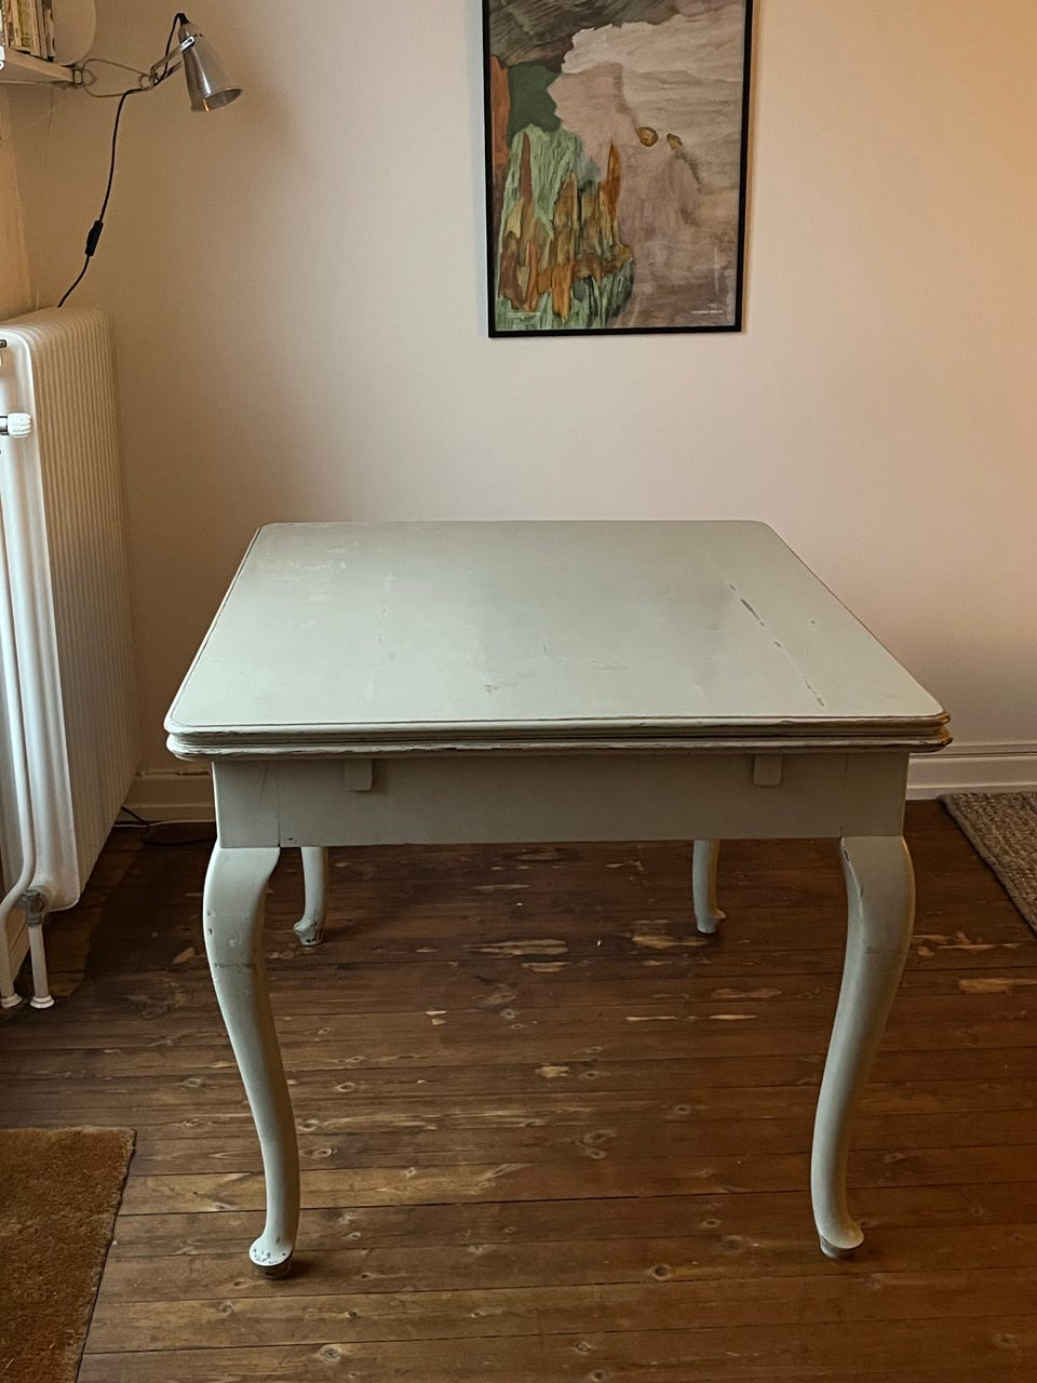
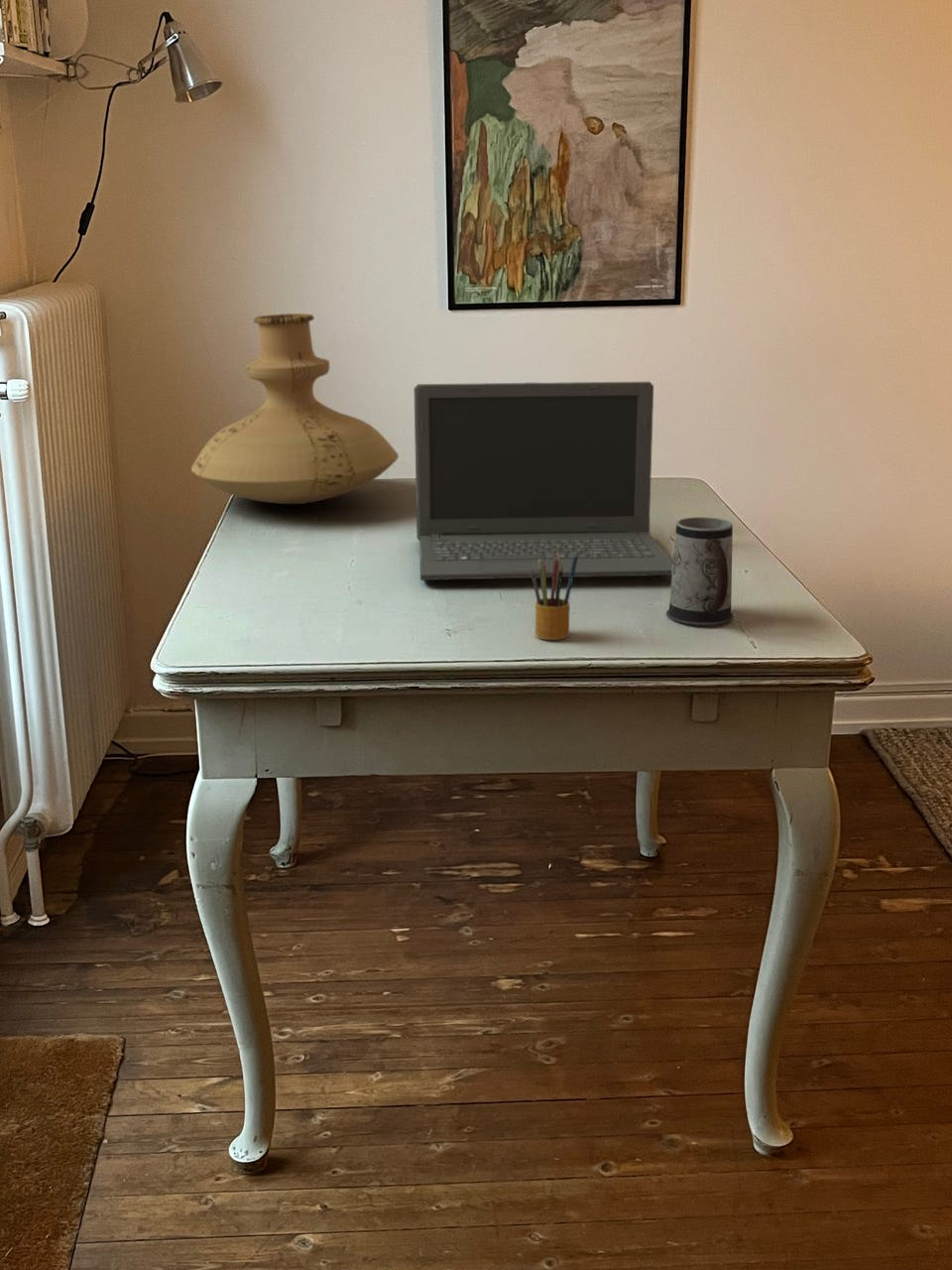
+ mug [665,516,735,626]
+ vase [190,313,400,505]
+ laptop computer [413,381,673,581]
+ pencil box [531,548,578,641]
